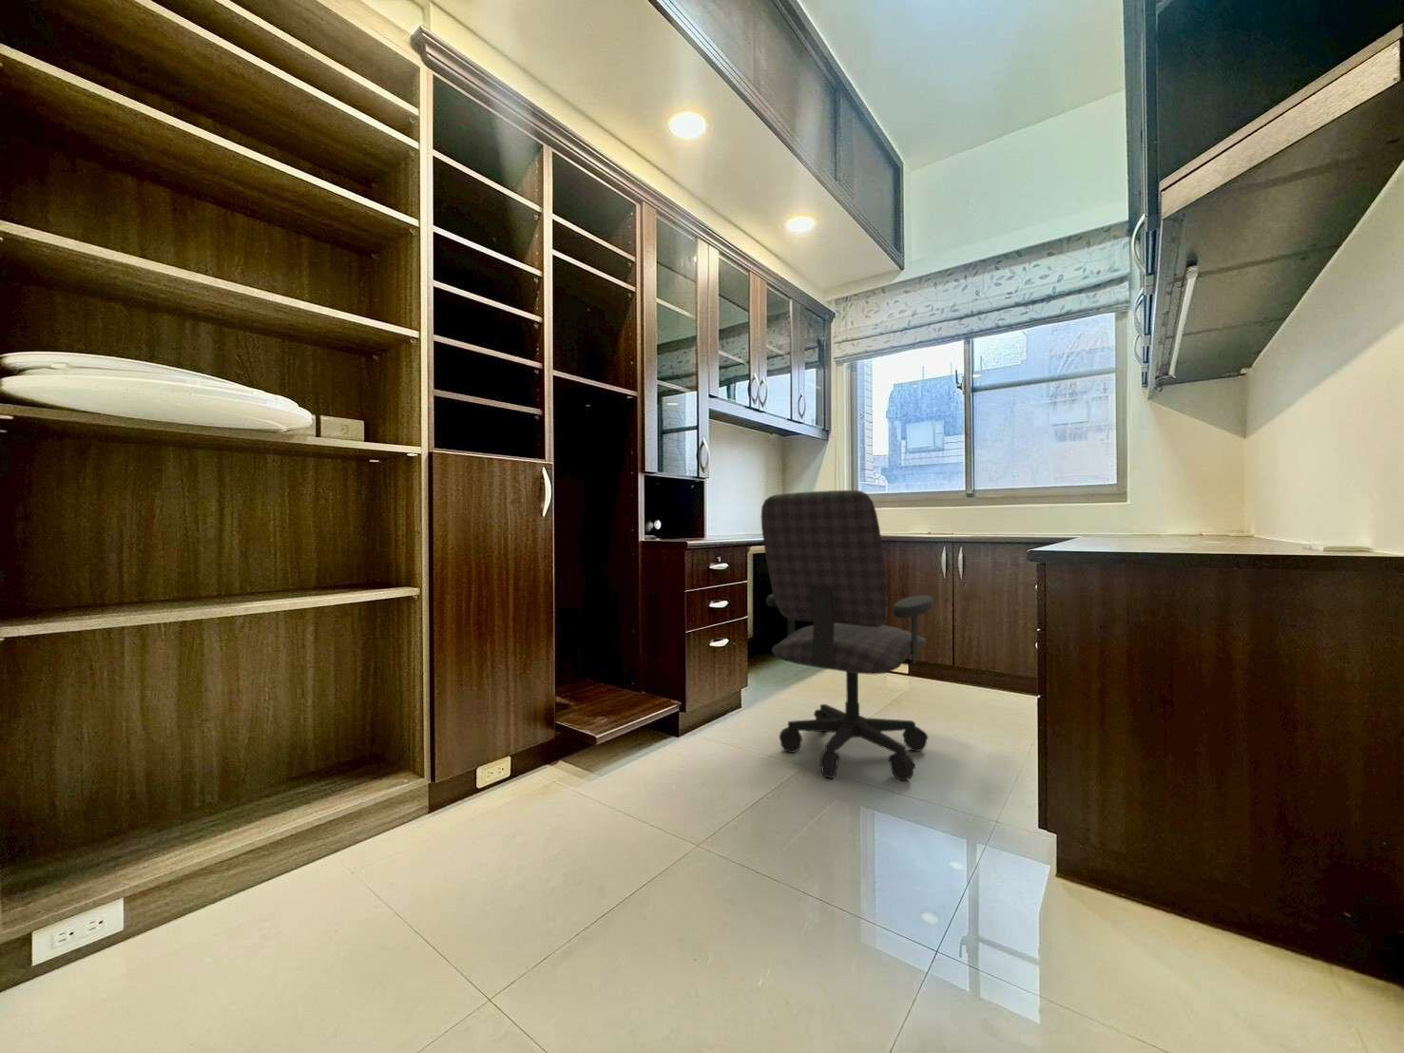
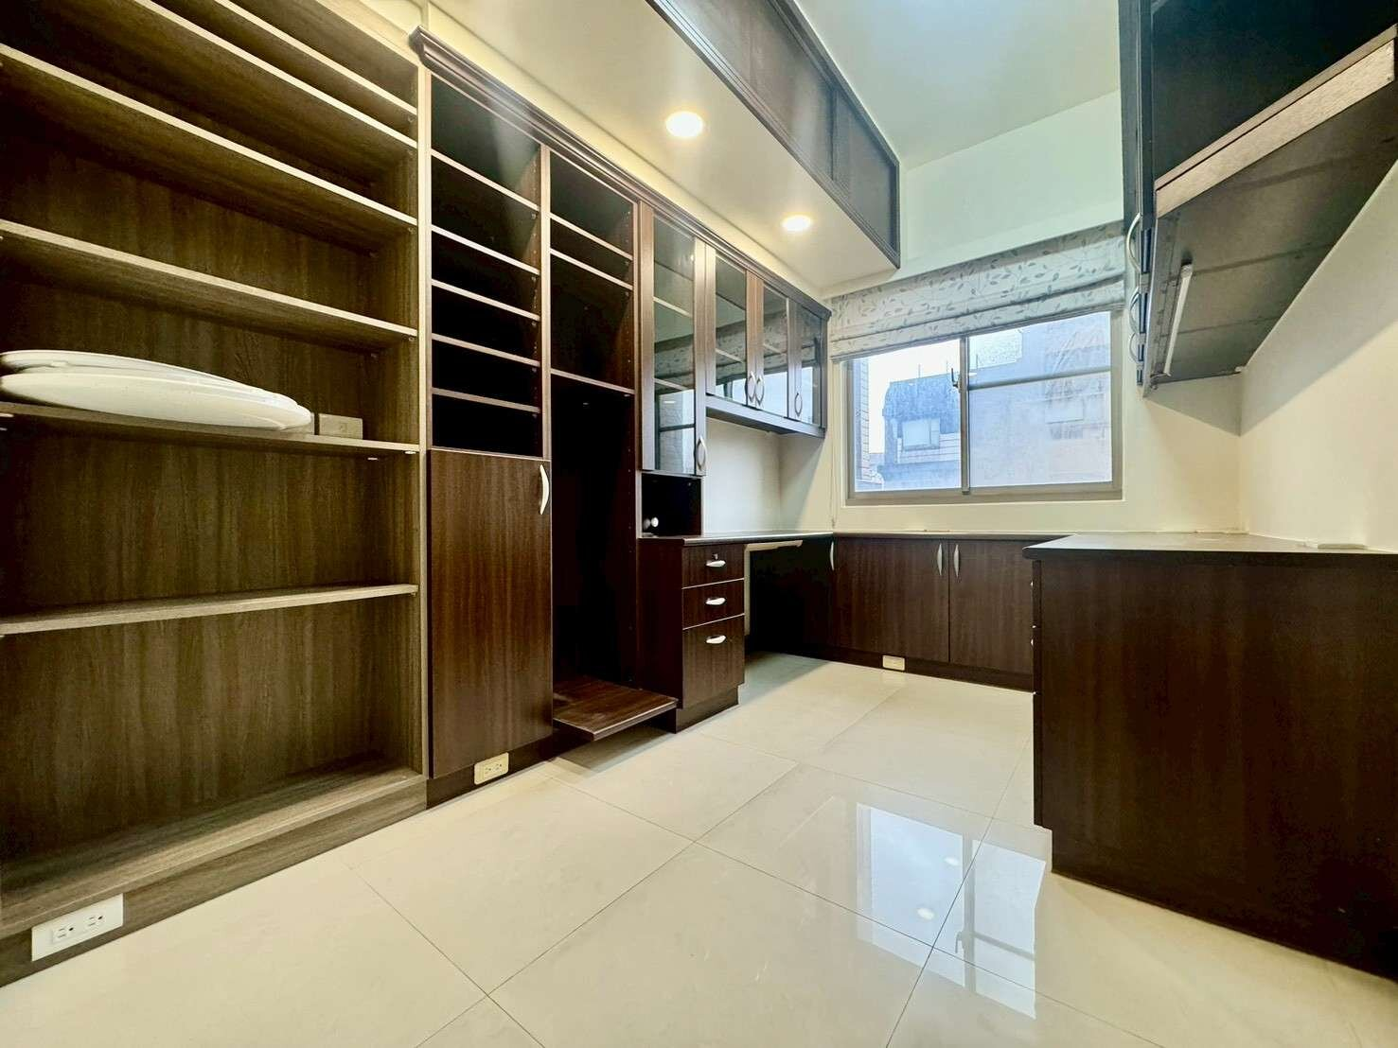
- office chair [760,489,935,781]
